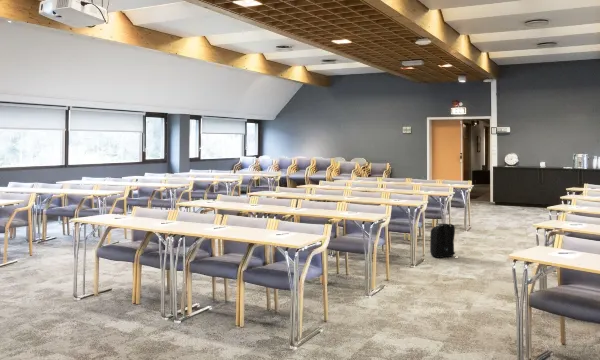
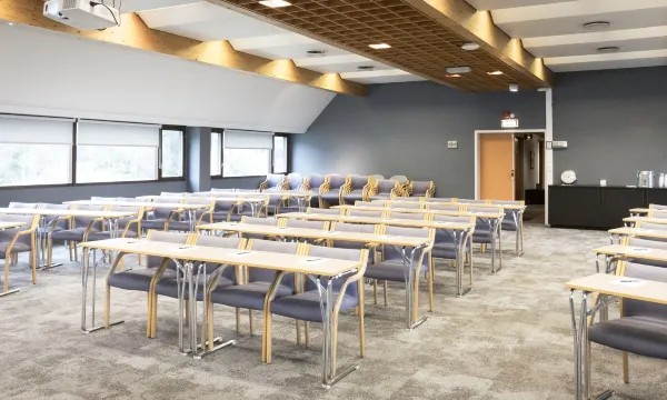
- backpack [429,223,456,259]
